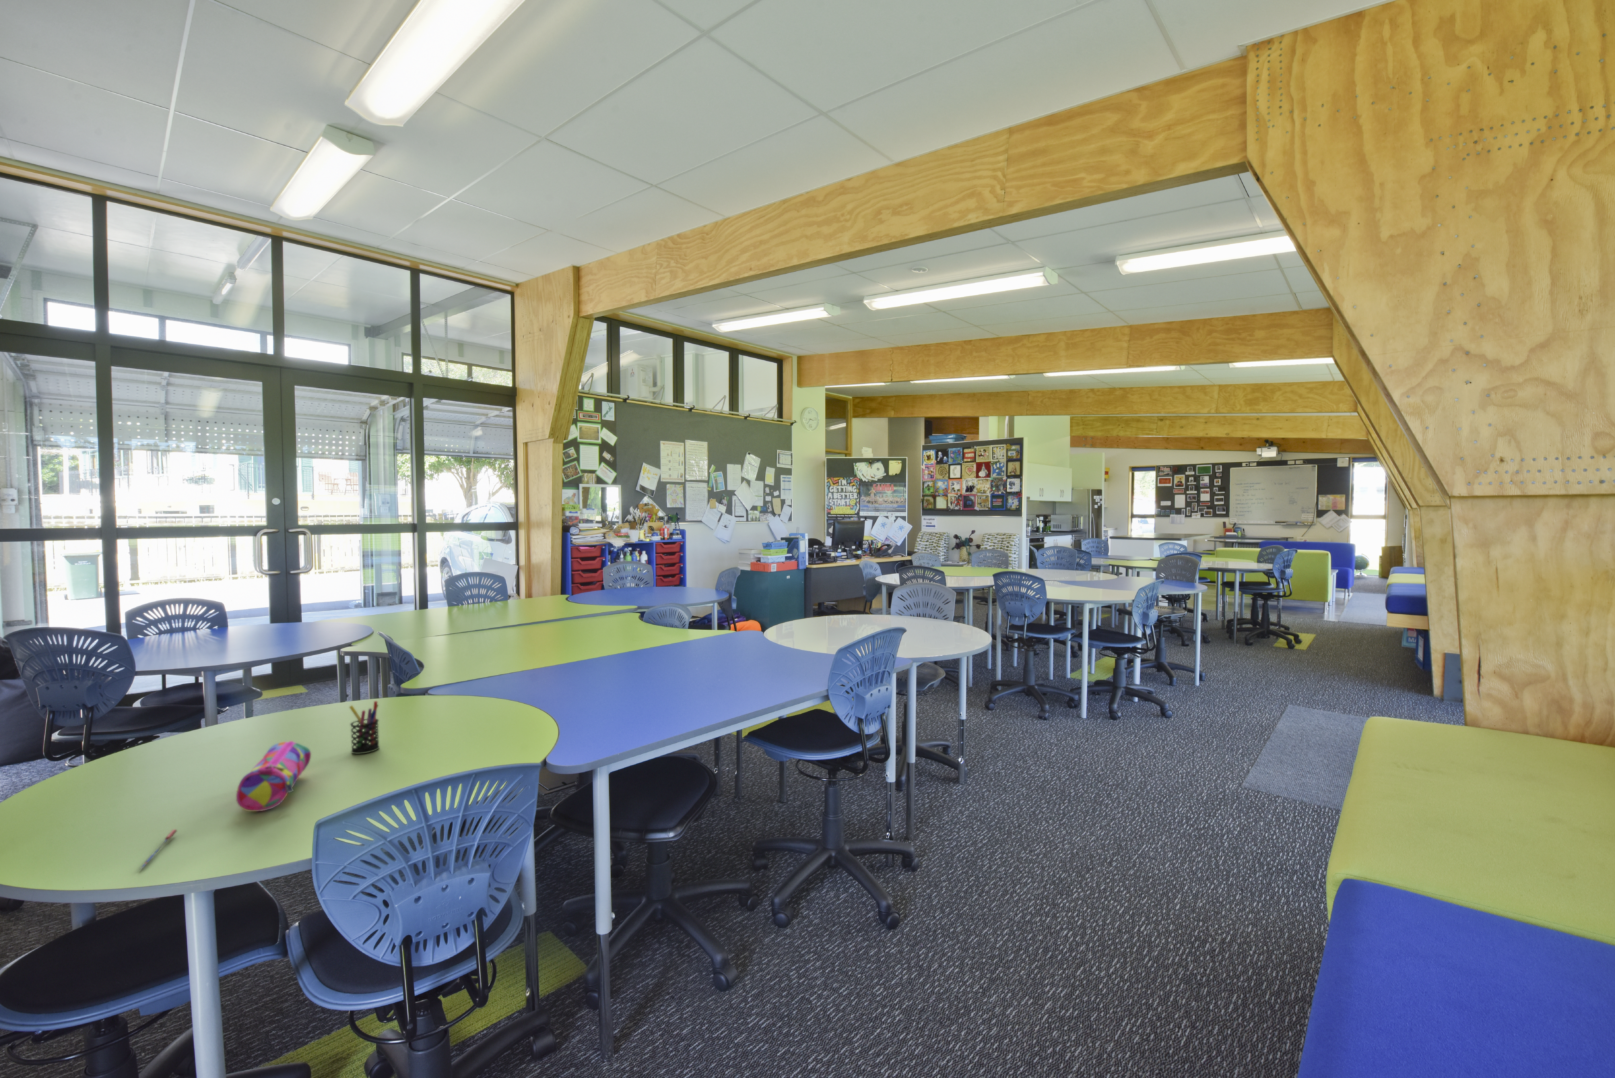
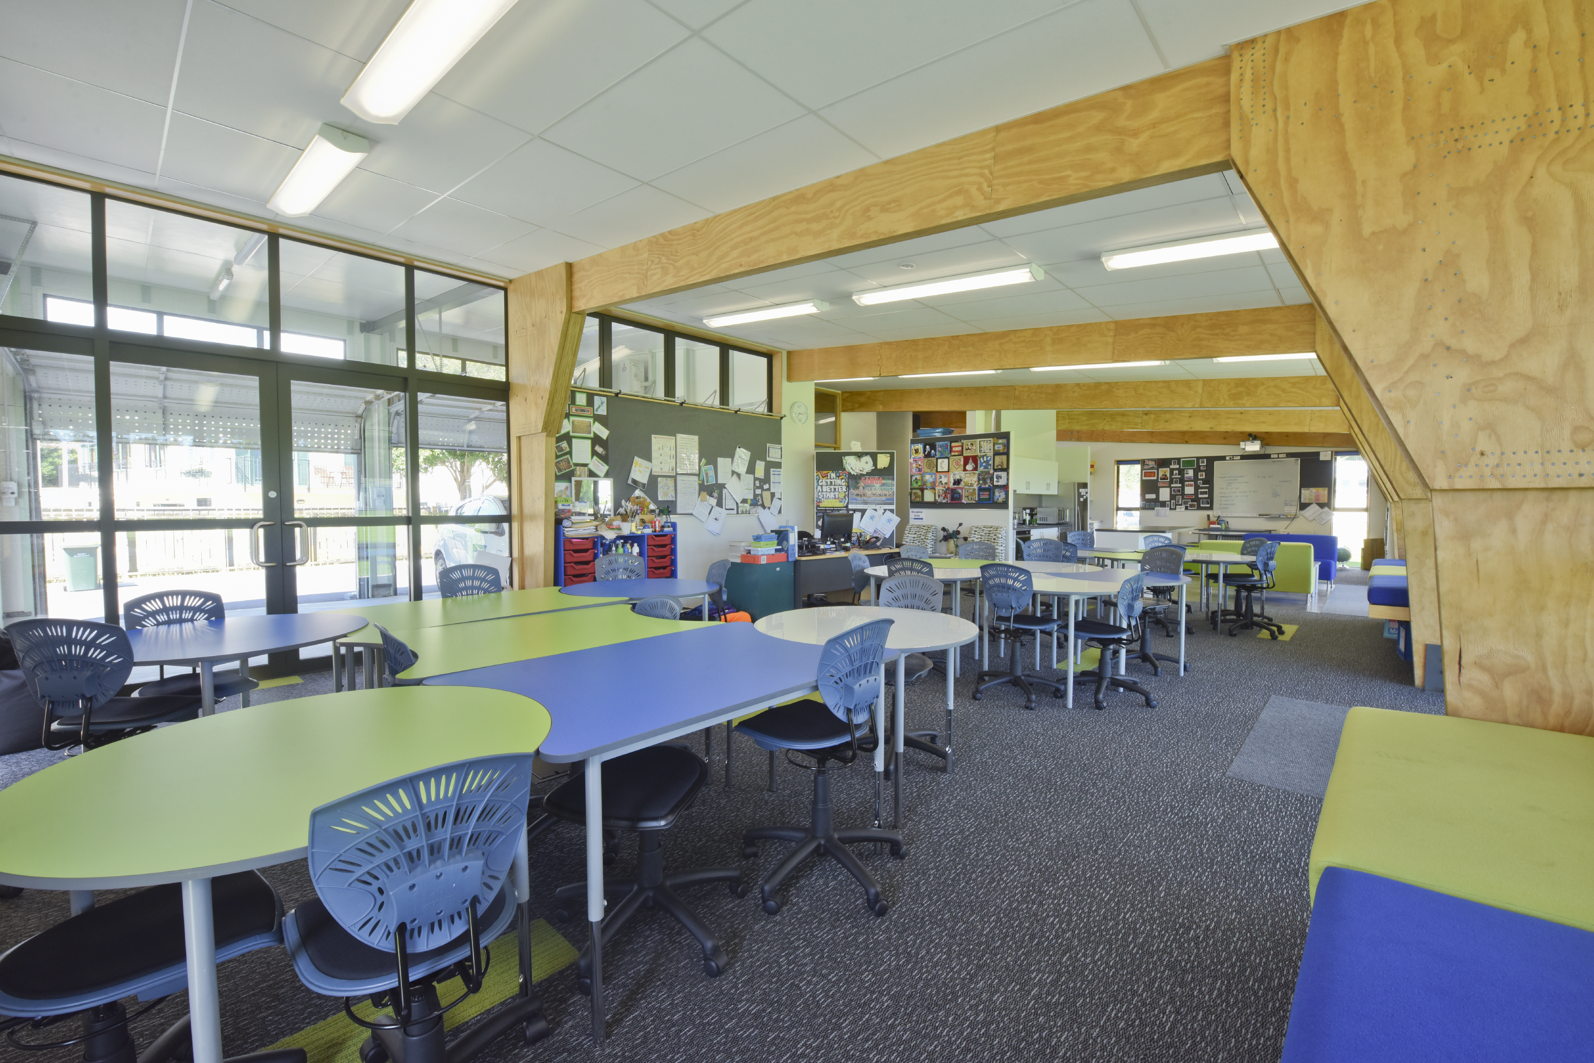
- pencil case [236,741,311,812]
- pen holder [349,700,380,754]
- pen [136,829,178,871]
